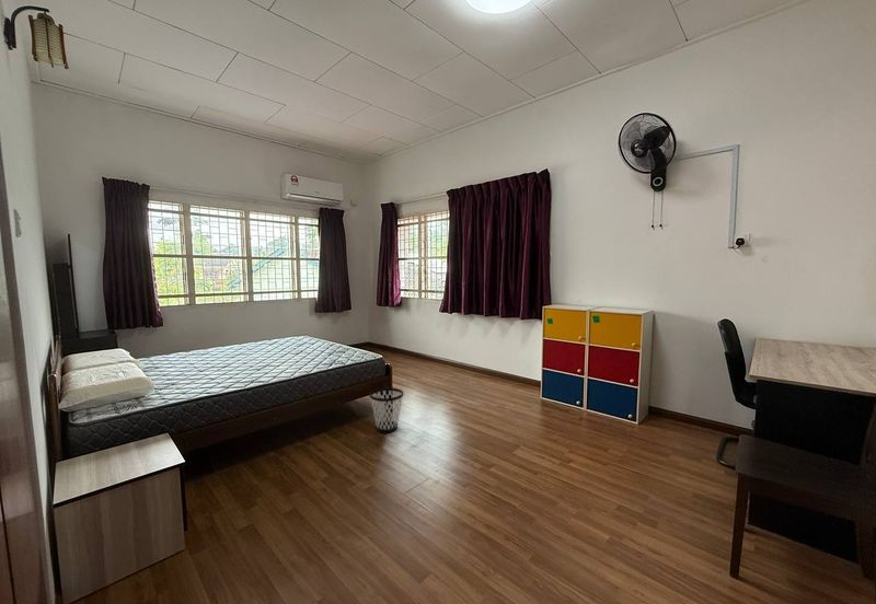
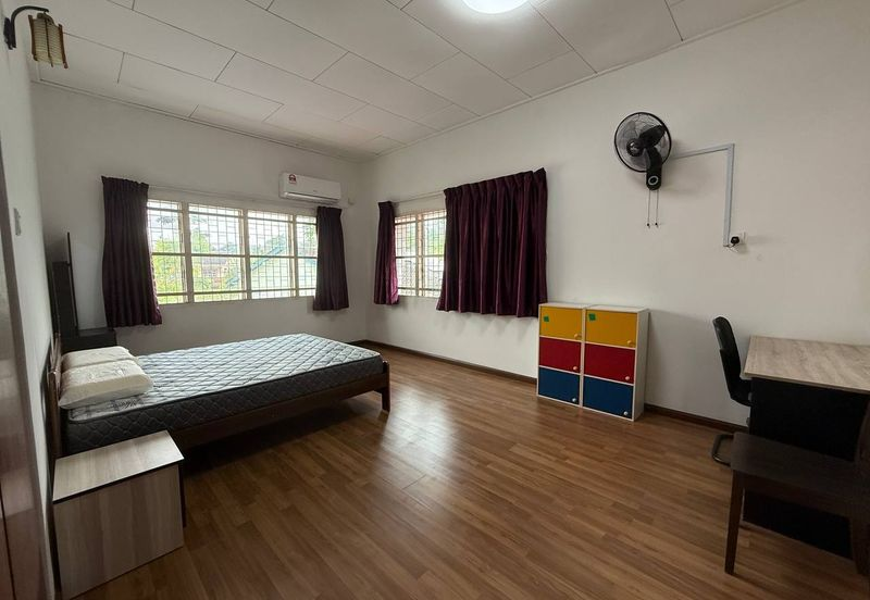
- wastebasket [369,386,404,434]
